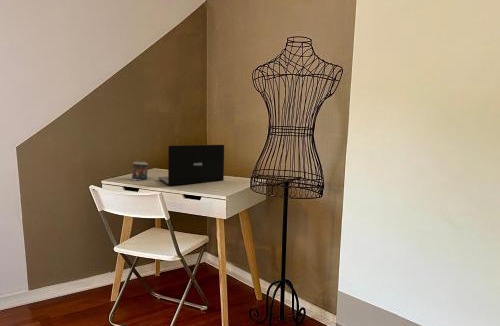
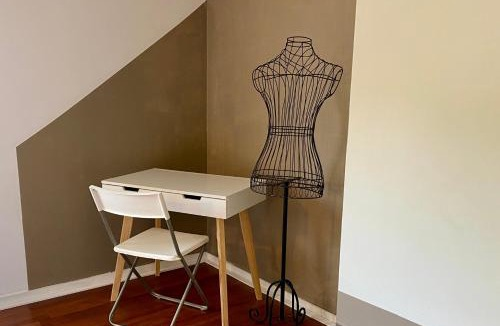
- laptop [157,144,225,186]
- candle [130,160,149,181]
